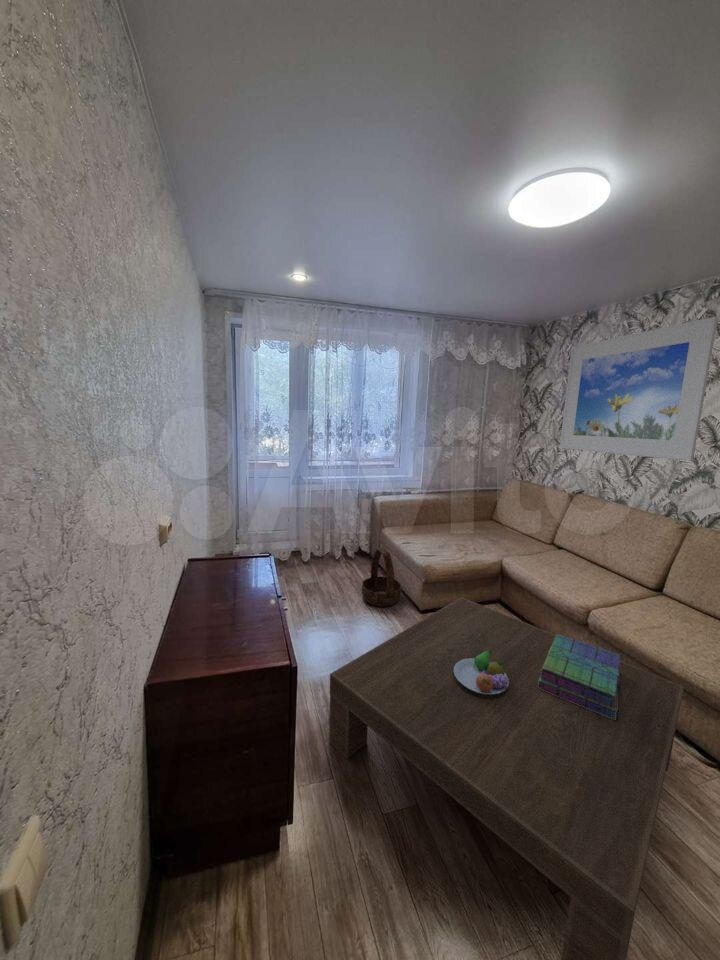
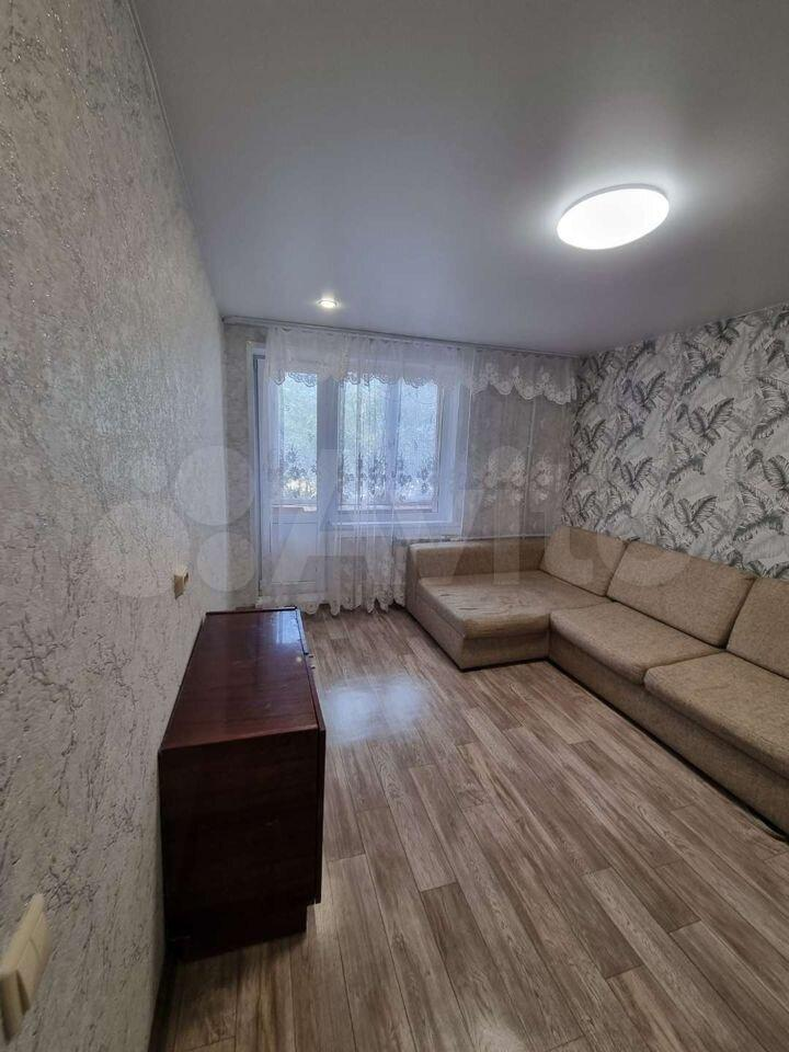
- coffee table [328,596,685,960]
- basket [361,548,402,607]
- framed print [559,316,719,462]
- stack of books [538,633,621,720]
- fruit bowl [454,650,509,695]
